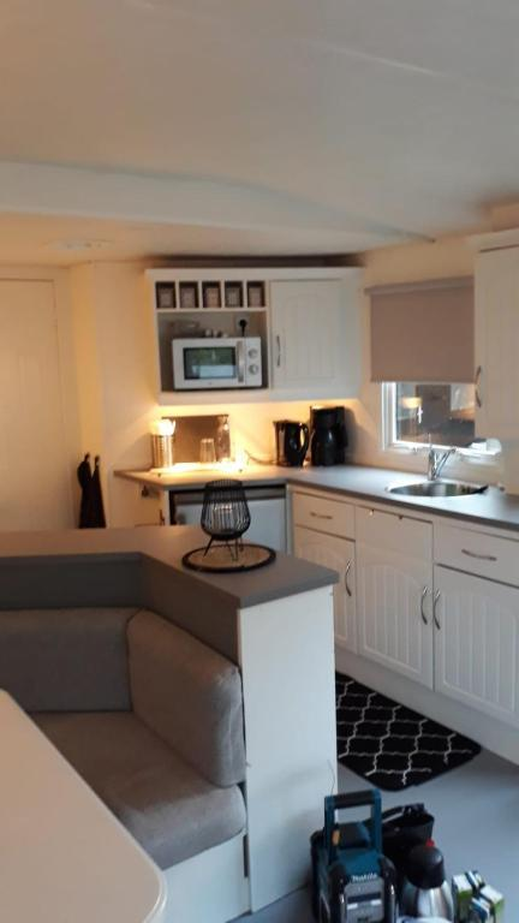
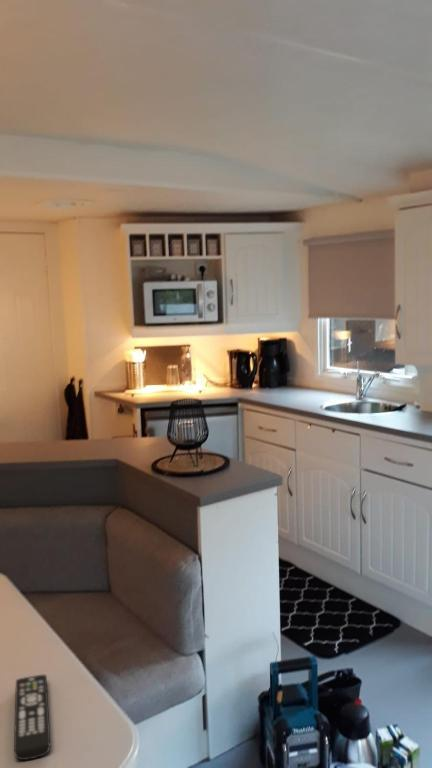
+ remote control [13,674,51,761]
